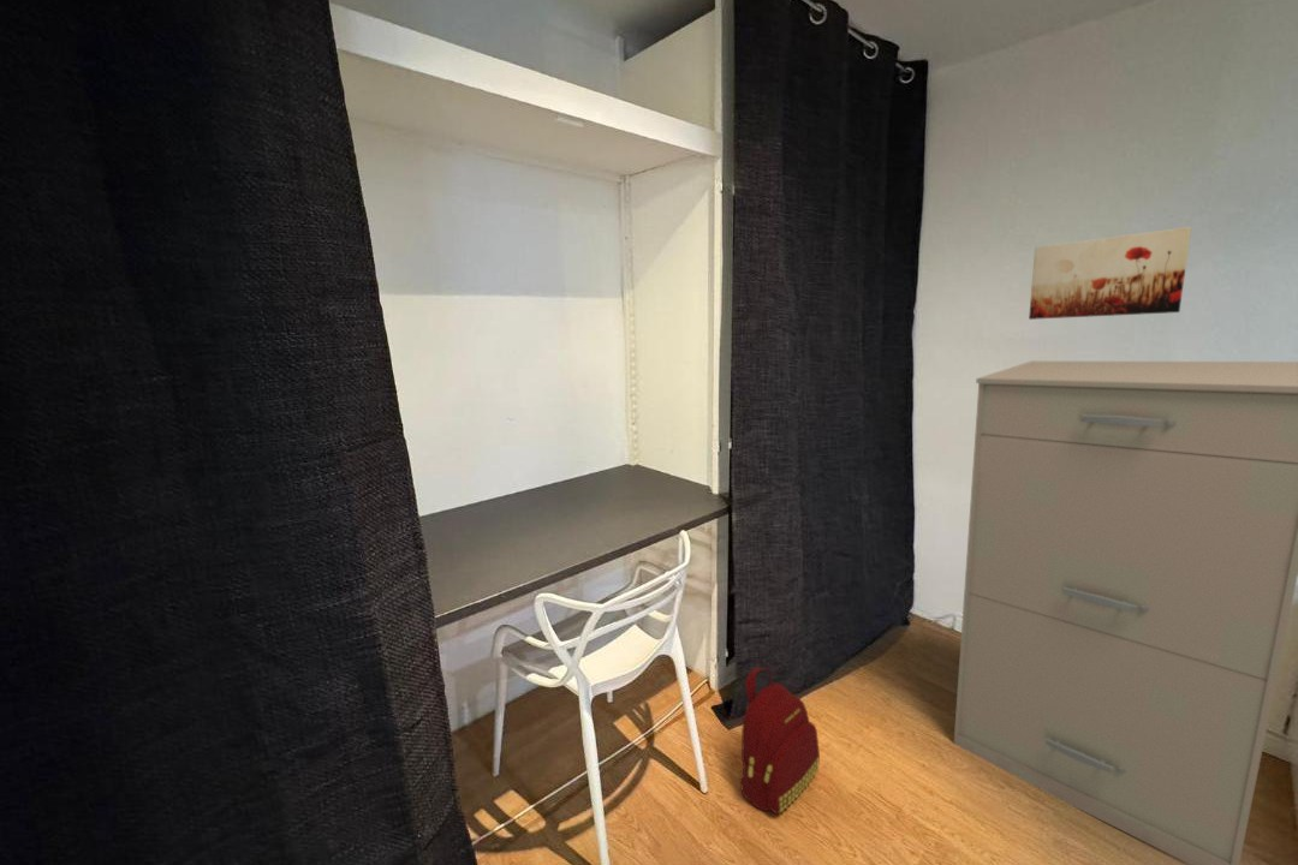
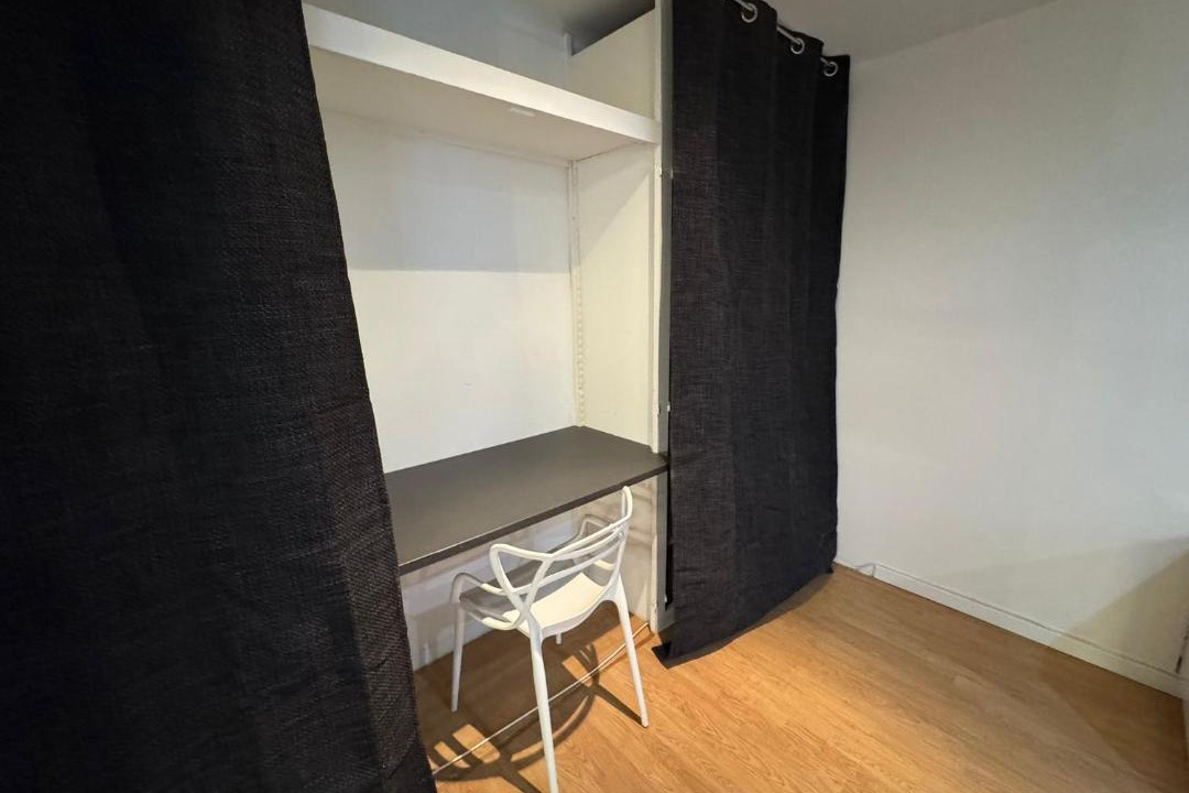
- filing cabinet [953,360,1298,865]
- backpack [738,666,821,815]
- wall art [1028,226,1192,321]
